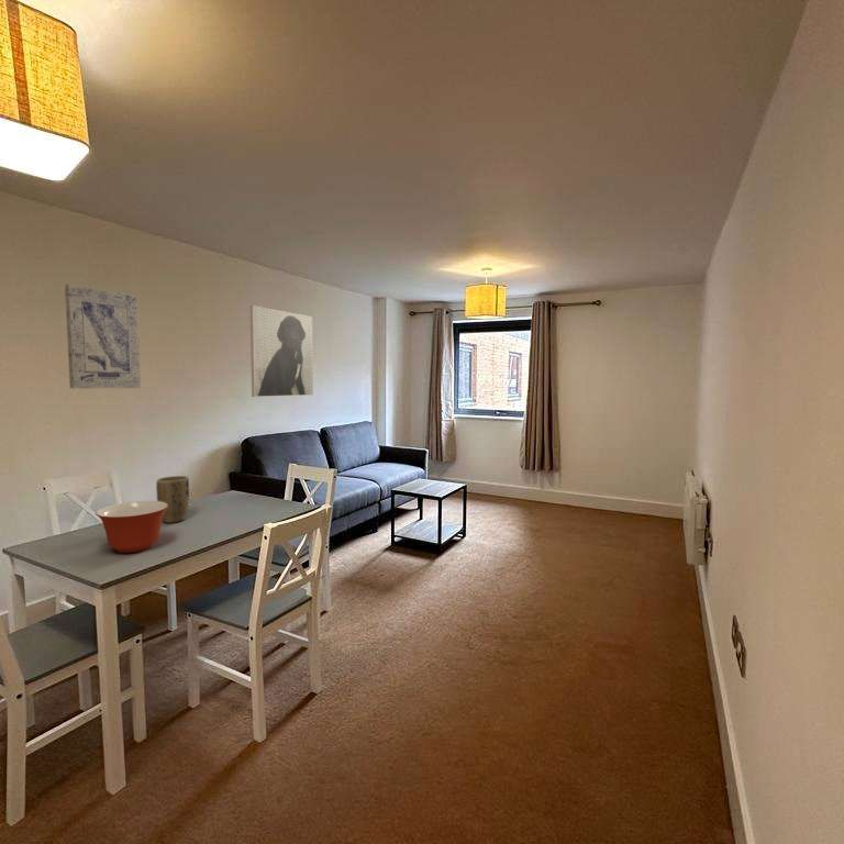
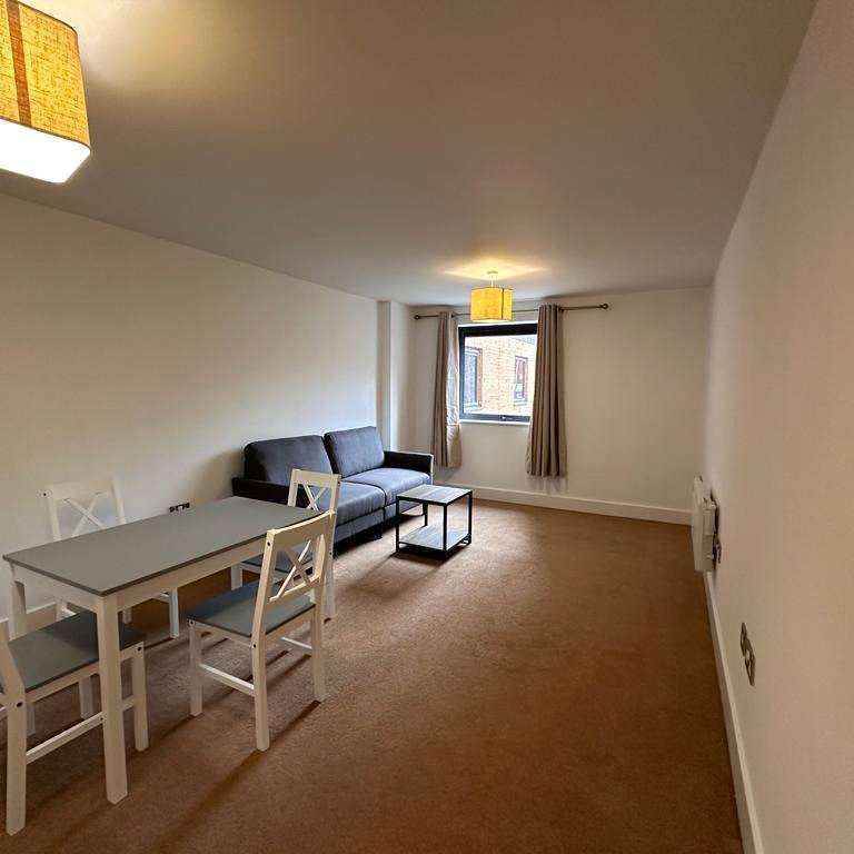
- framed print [249,304,314,398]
- mixing bowl [95,500,168,554]
- wall art [64,284,142,389]
- plant pot [155,475,190,524]
